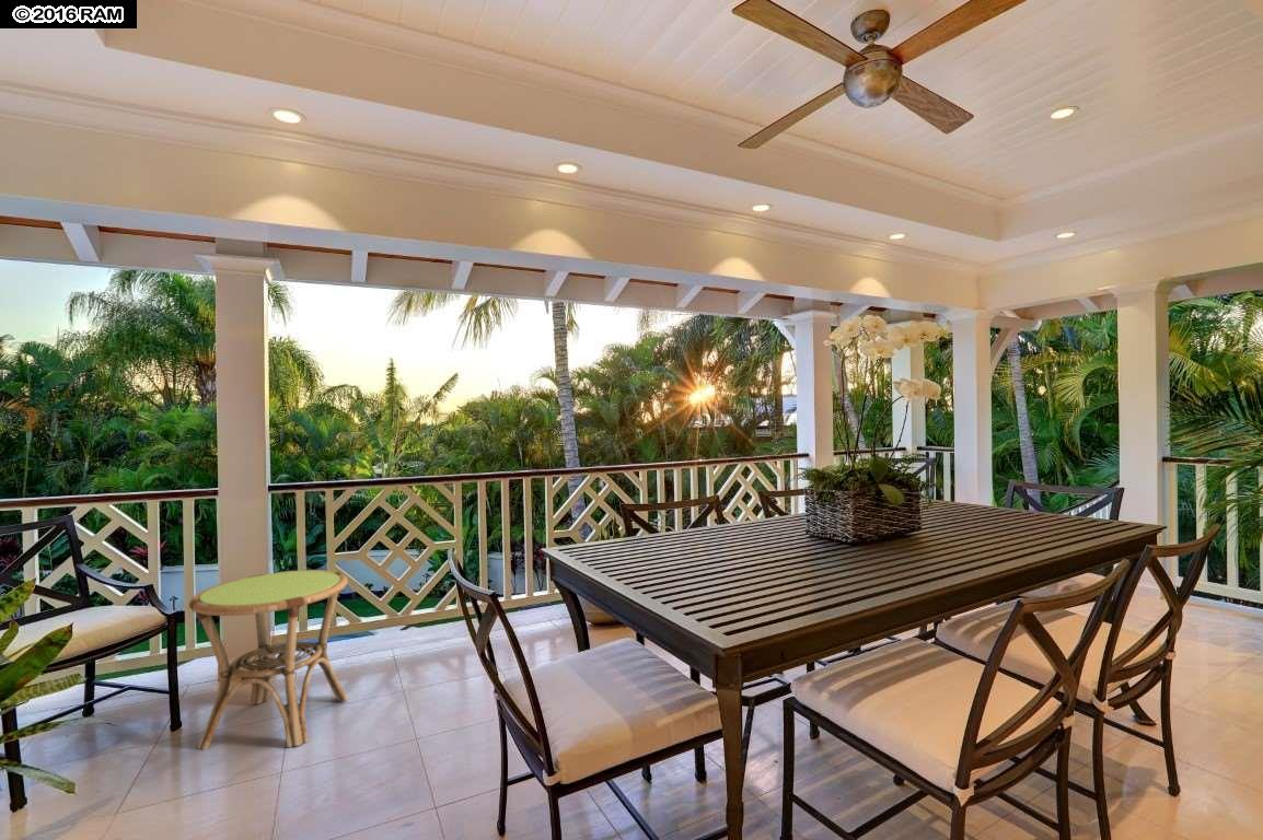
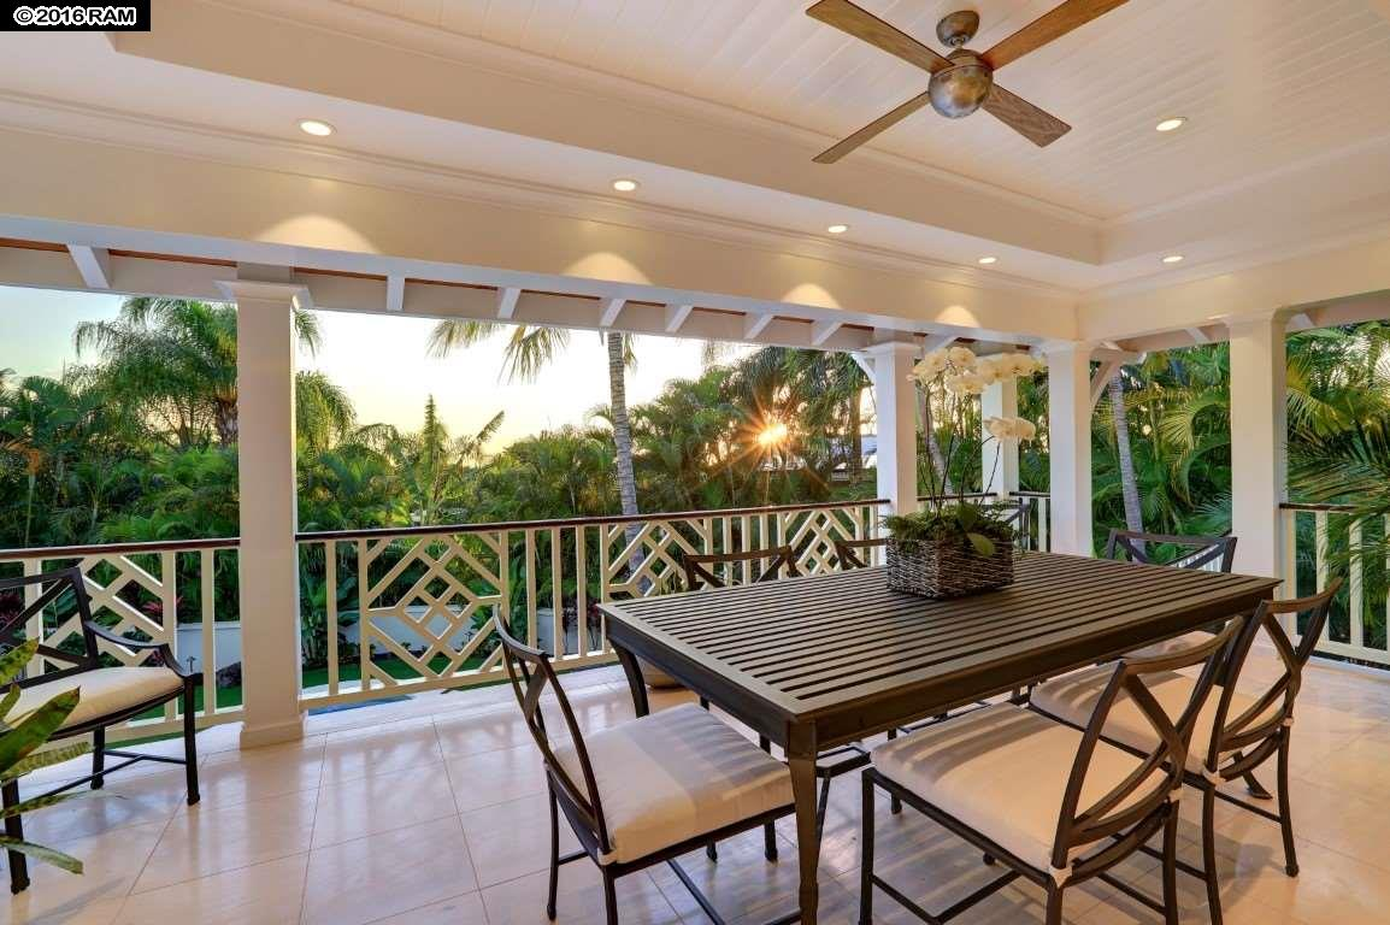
- side table [188,569,349,751]
